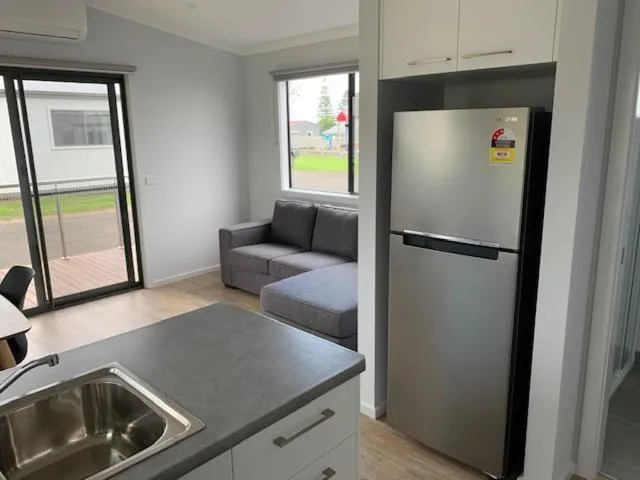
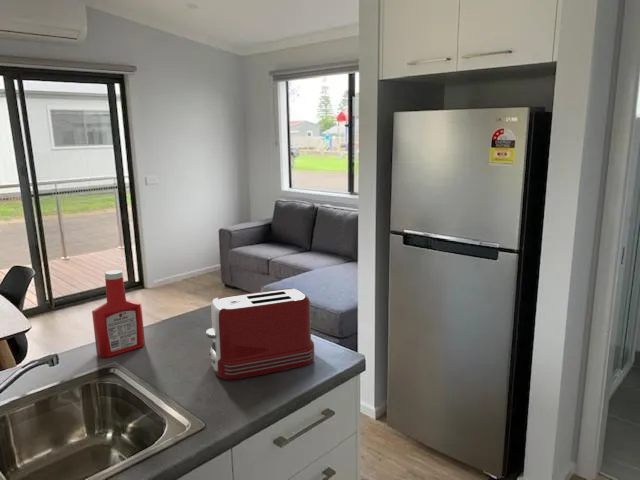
+ soap bottle [91,269,146,358]
+ toaster [205,287,315,380]
